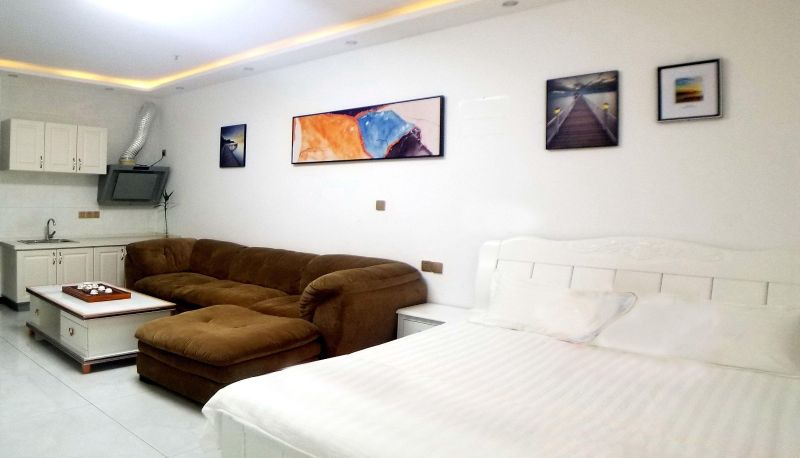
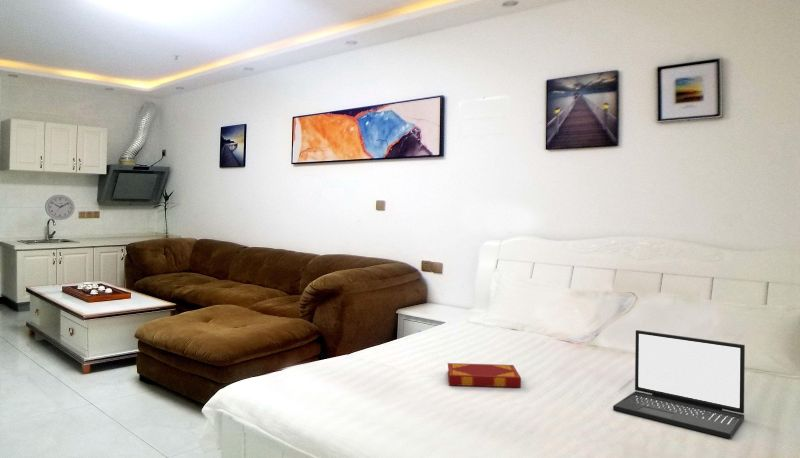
+ hardback book [447,362,522,389]
+ wall clock [44,194,76,221]
+ laptop [612,329,746,440]
